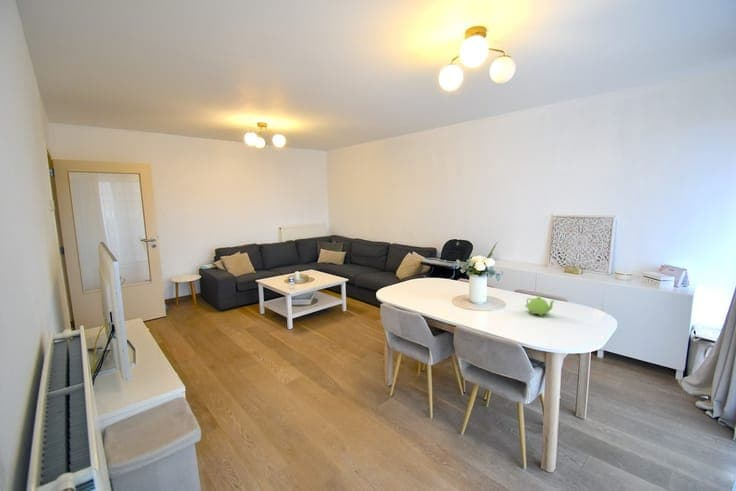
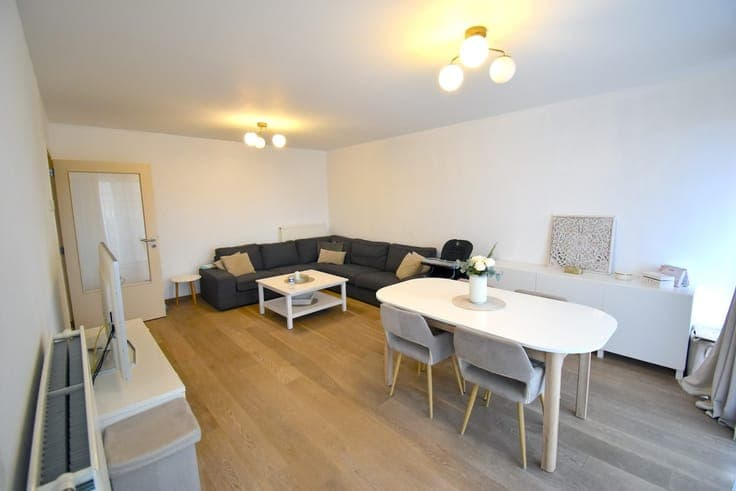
- teapot [524,296,556,317]
